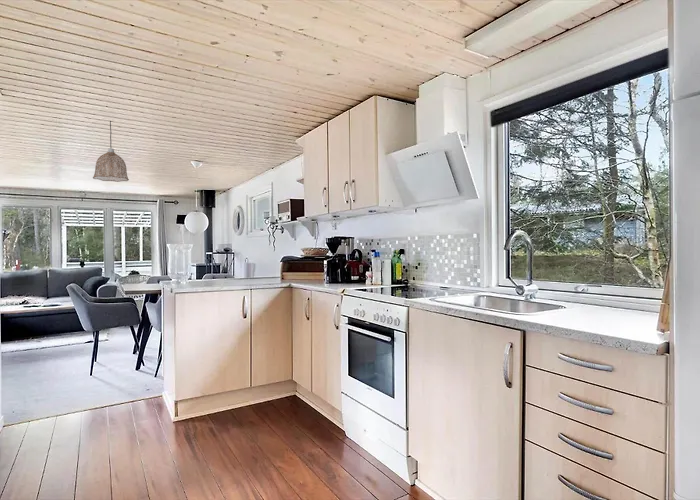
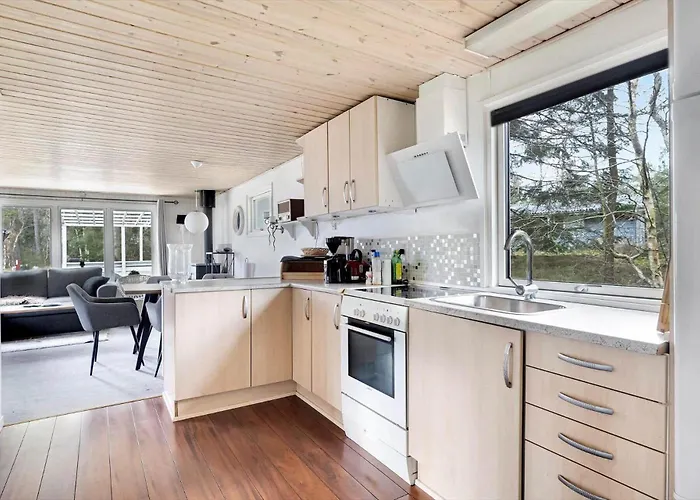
- pendant lamp [92,120,130,183]
